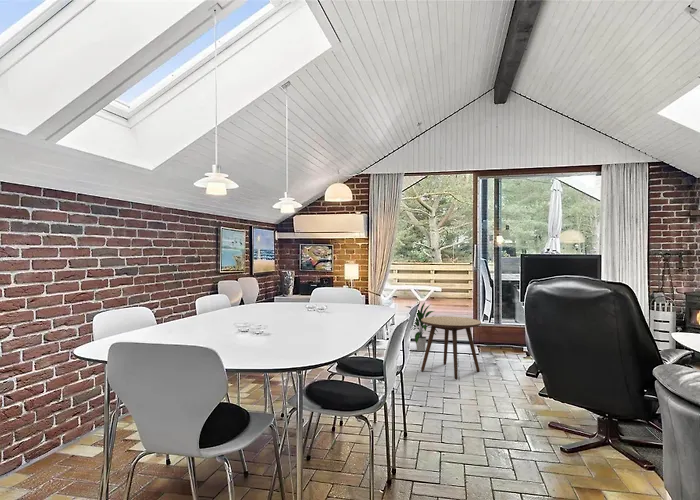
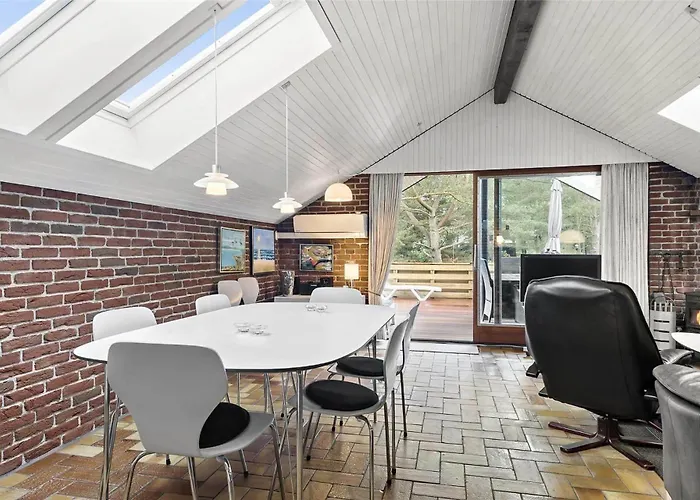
- indoor plant [405,302,439,352]
- side table [420,315,482,380]
